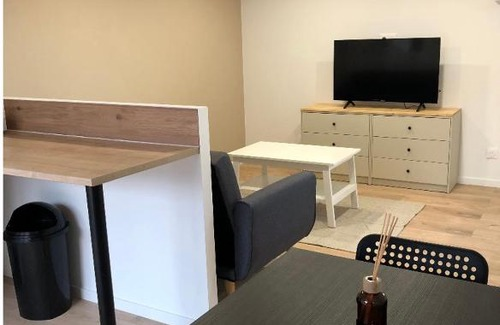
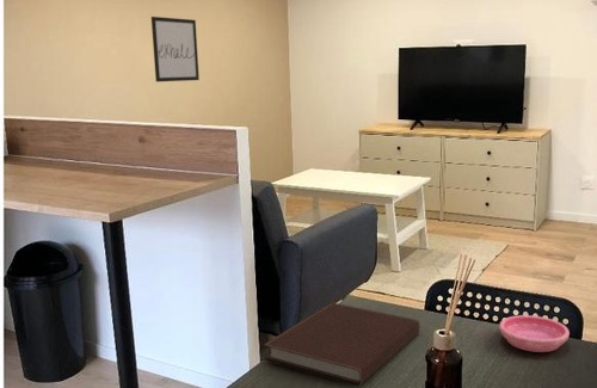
+ notebook [263,302,420,387]
+ saucer [498,314,571,353]
+ wall art [150,16,201,82]
